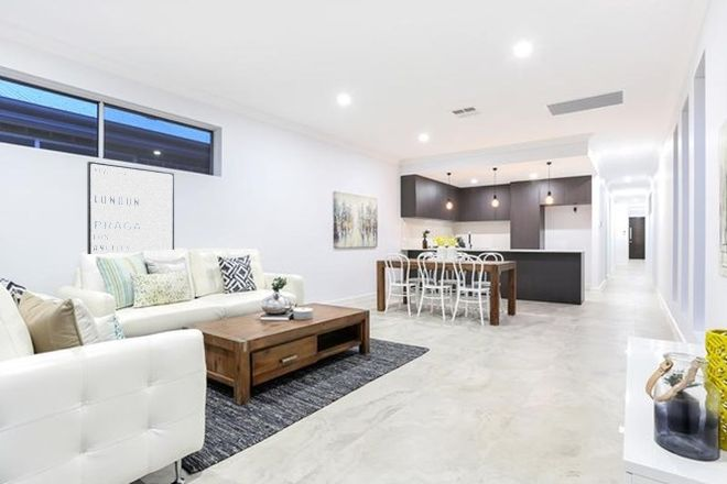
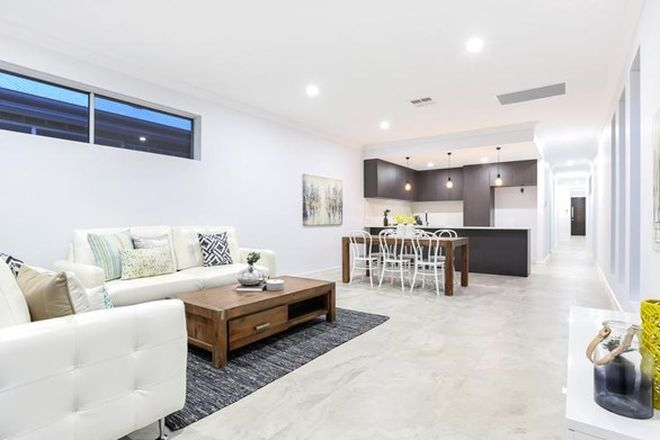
- wall art [86,161,175,255]
